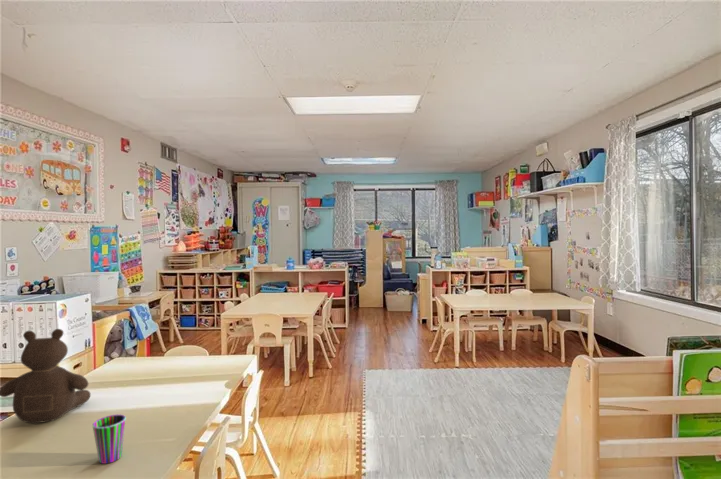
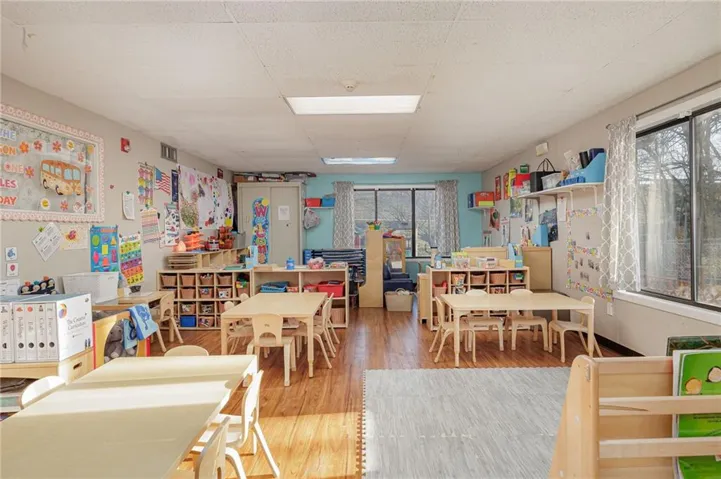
- teddy bear [0,328,92,424]
- cup [91,414,127,465]
